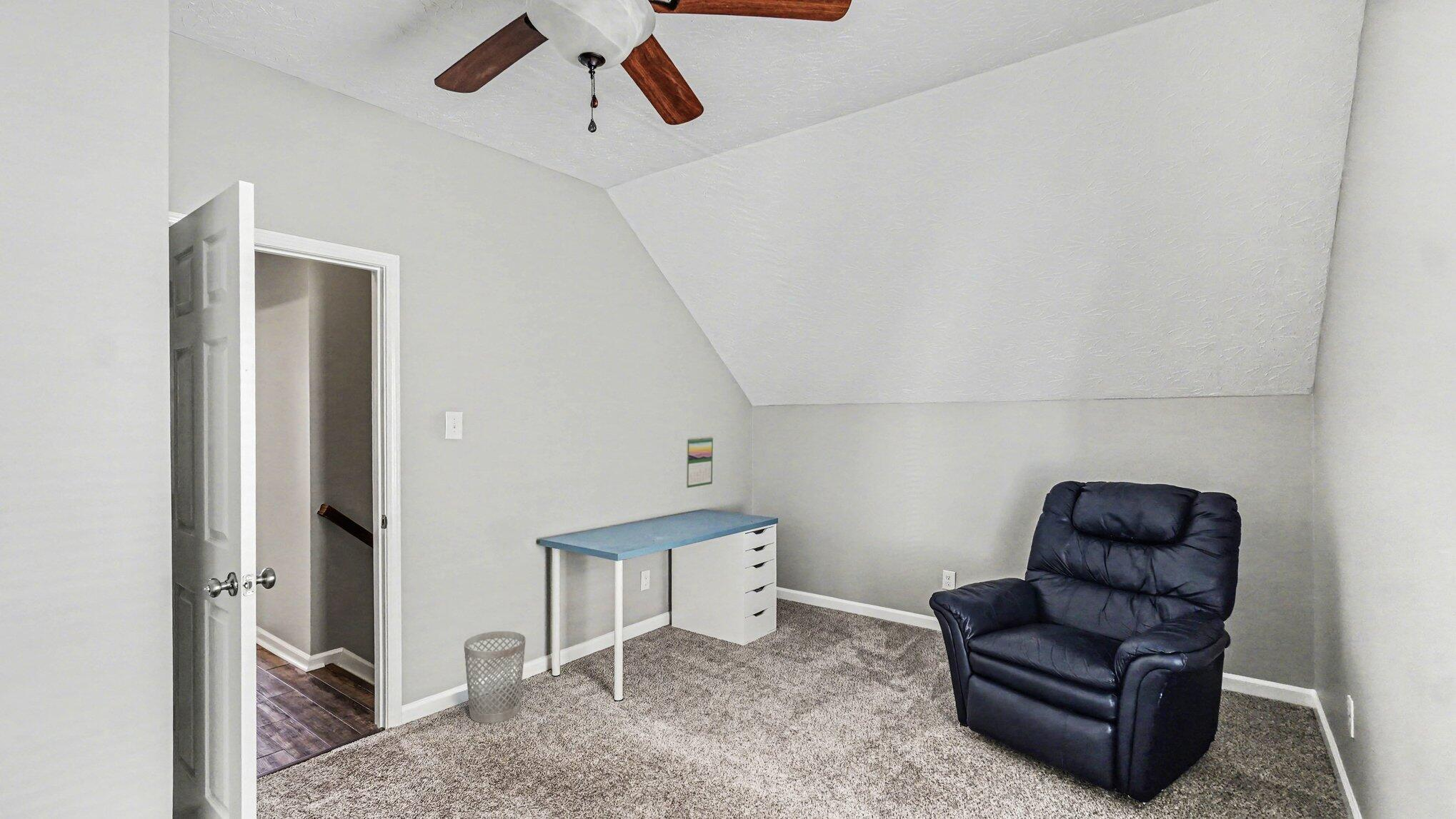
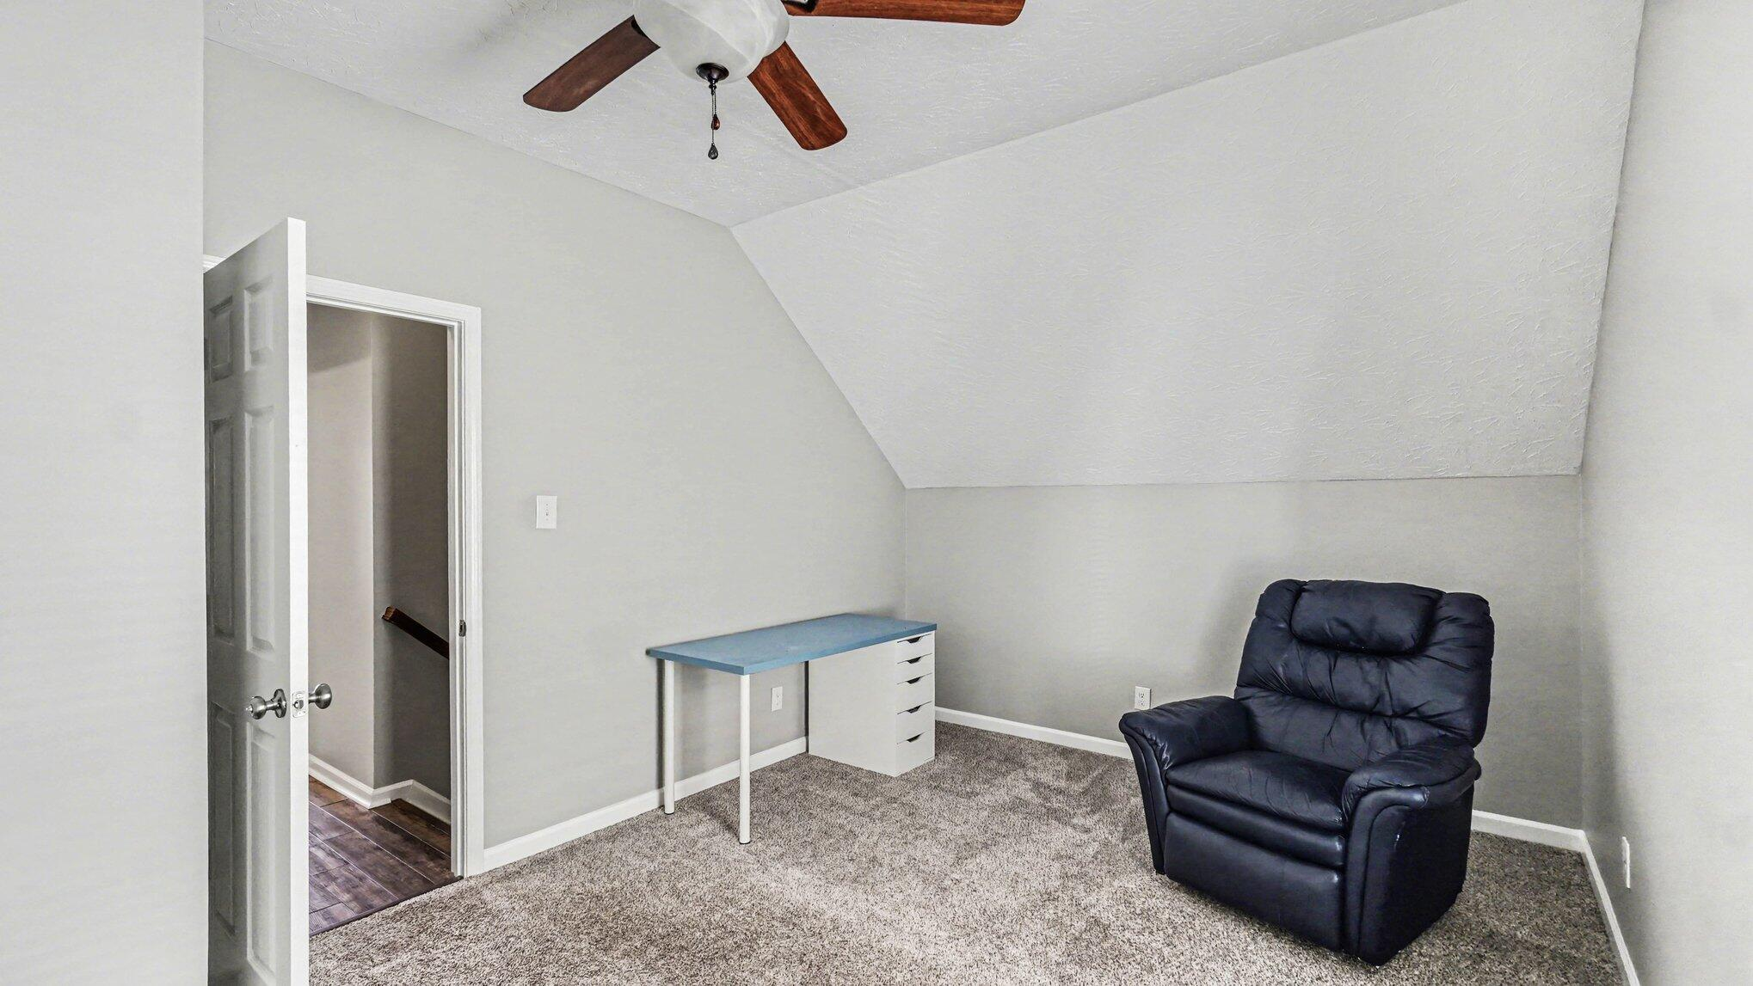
- wastebasket [464,630,527,724]
- calendar [686,436,714,488]
